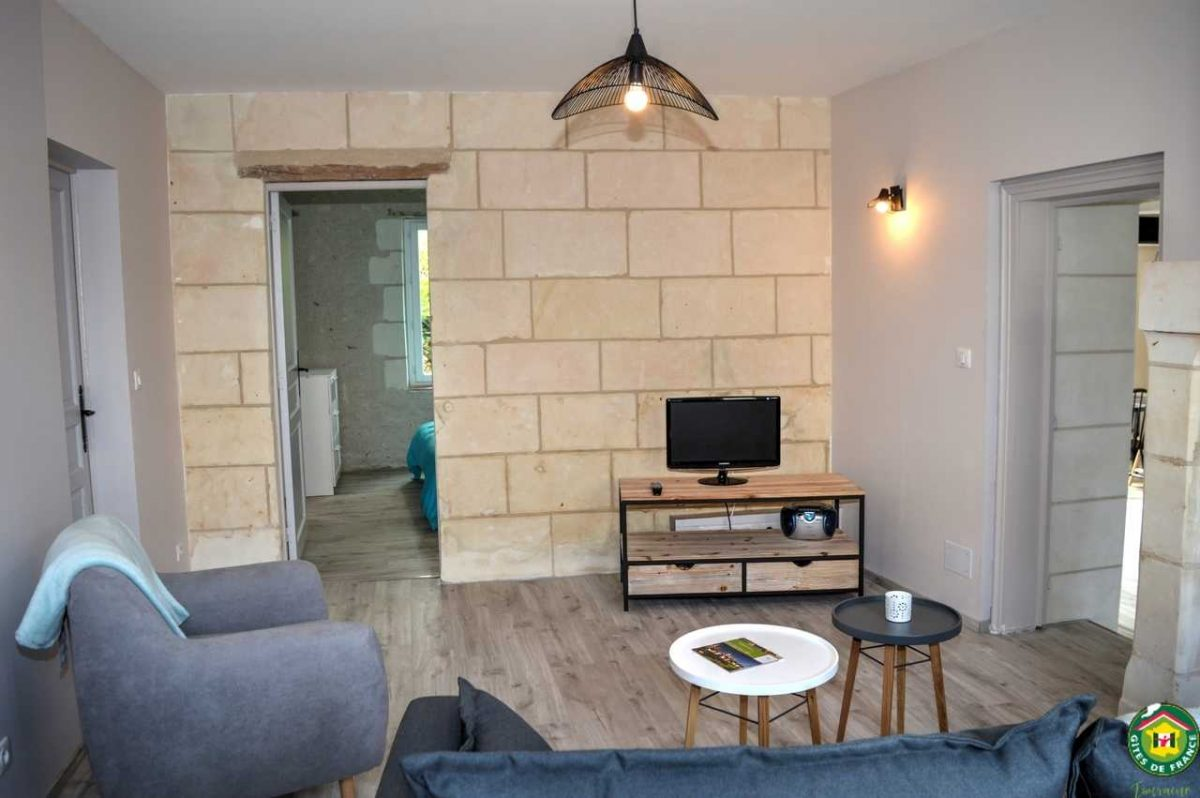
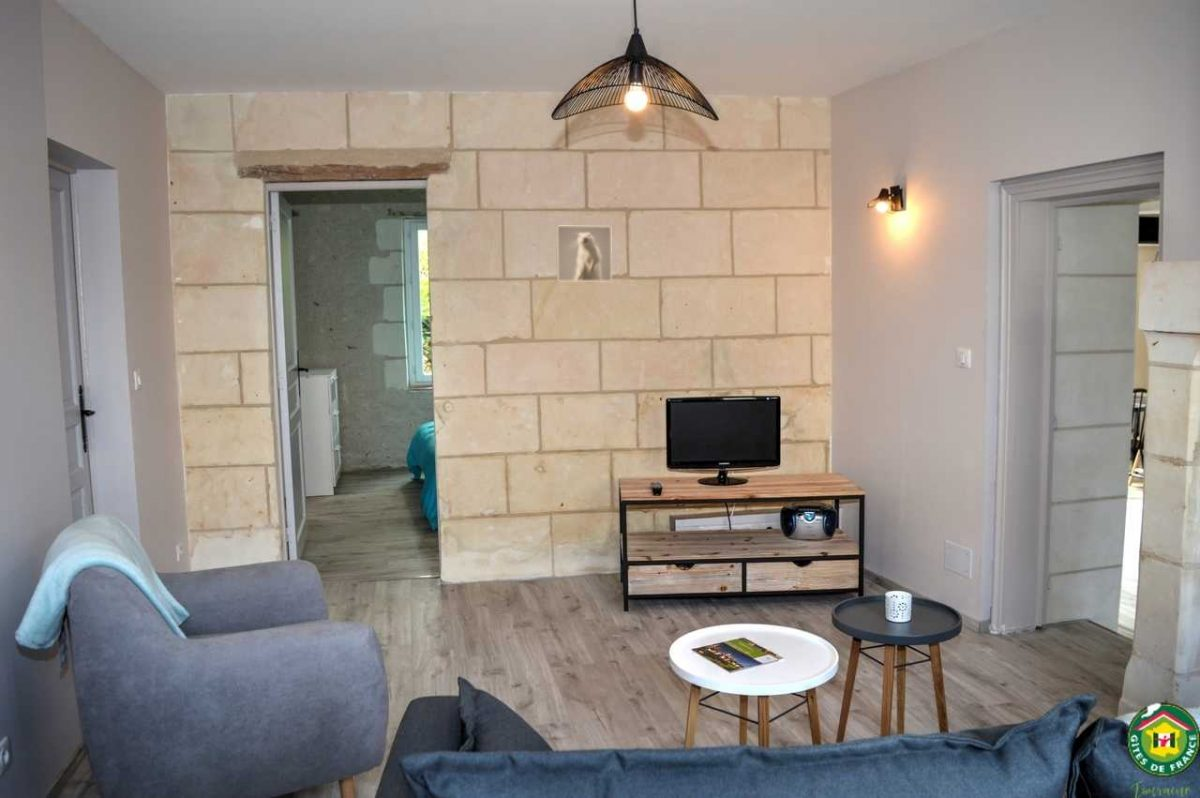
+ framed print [555,224,613,282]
